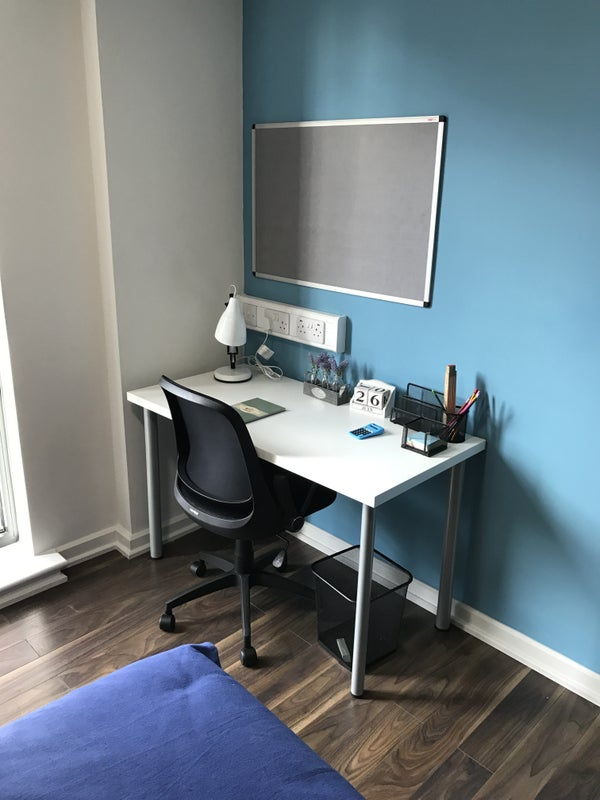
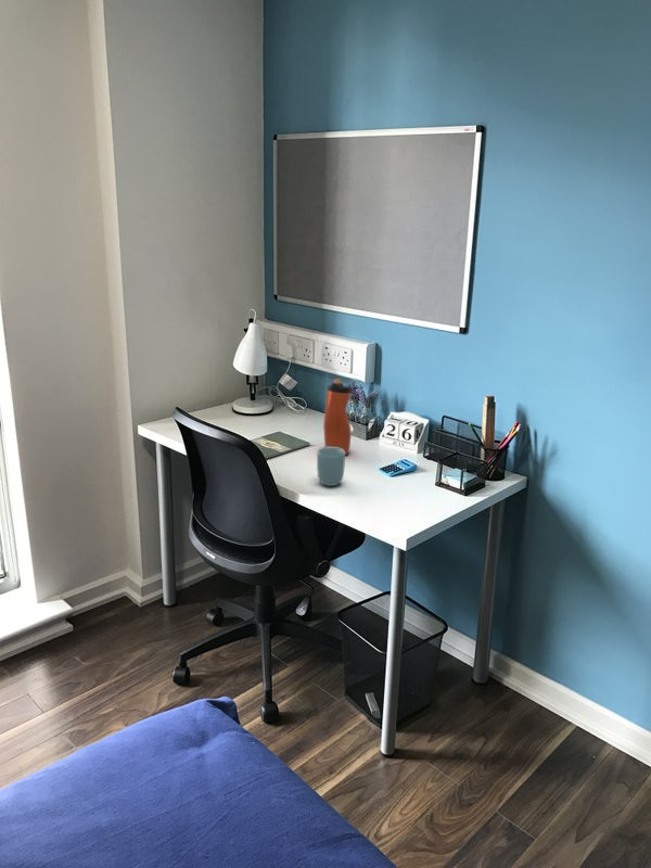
+ cup [316,446,346,487]
+ water bottle [322,378,353,456]
